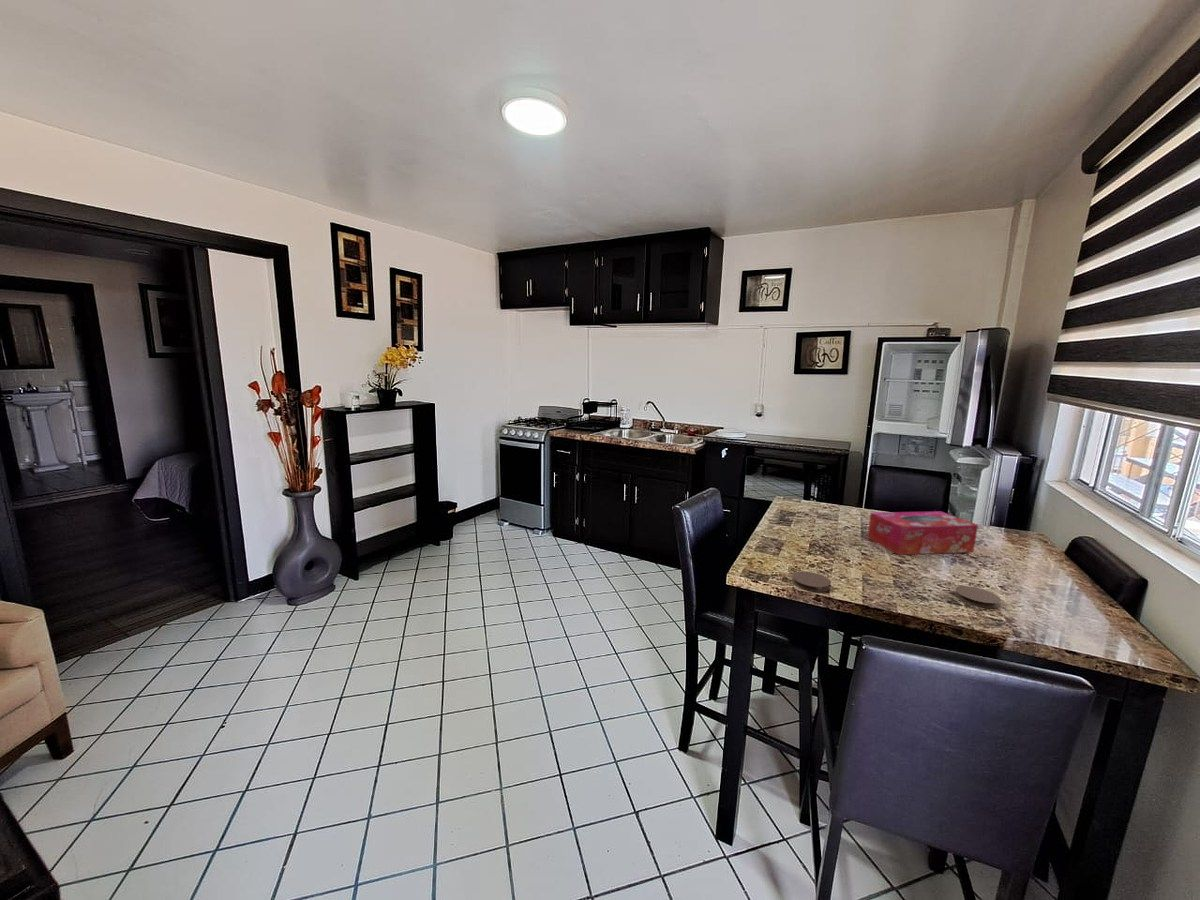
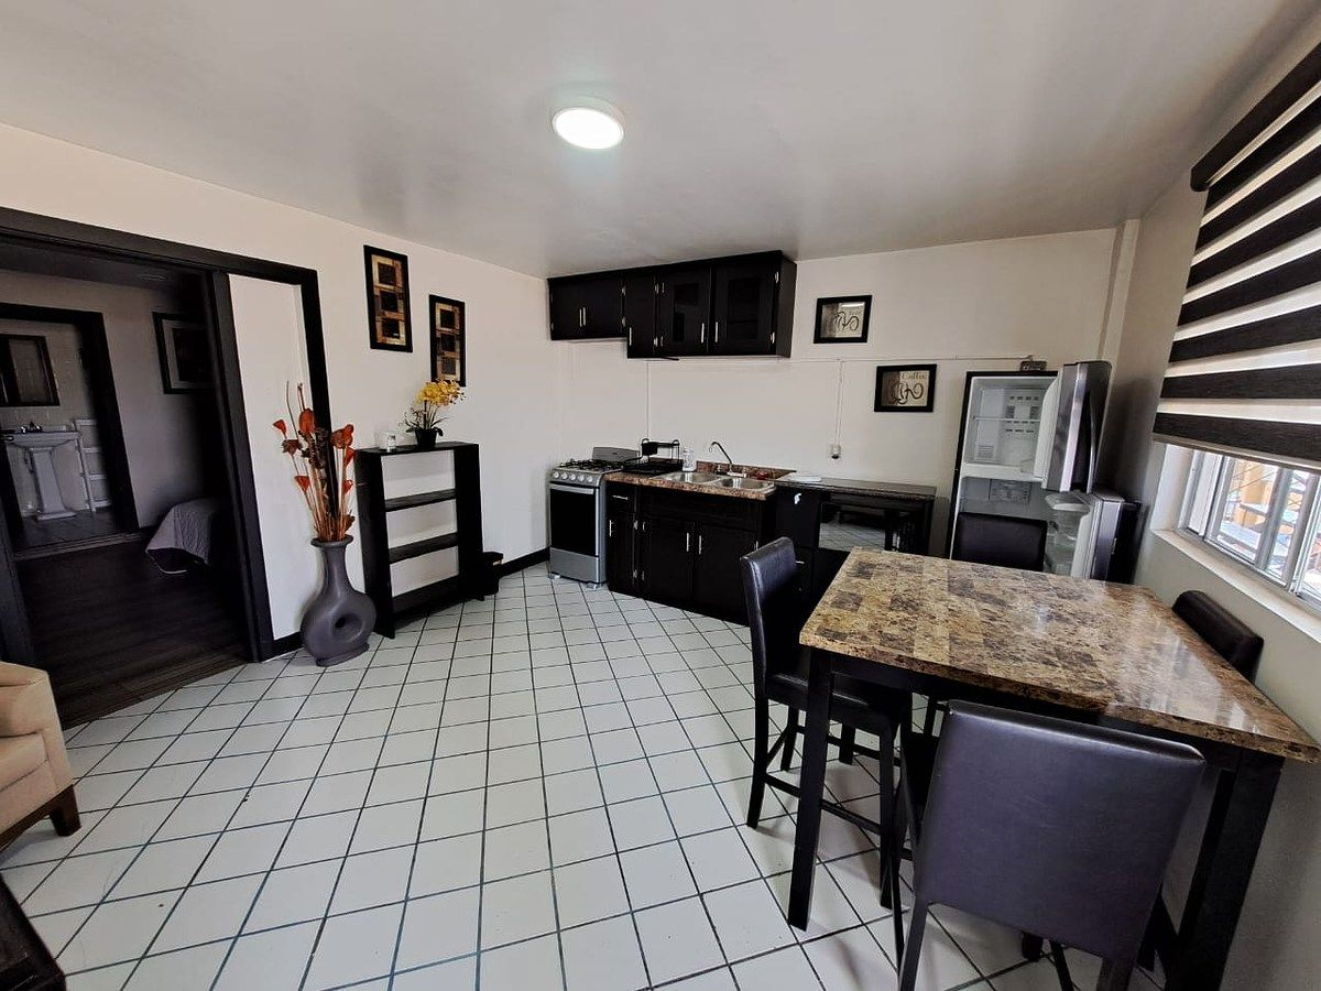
- coaster [791,570,831,593]
- coaster [954,585,1002,609]
- tissue box [866,510,979,556]
